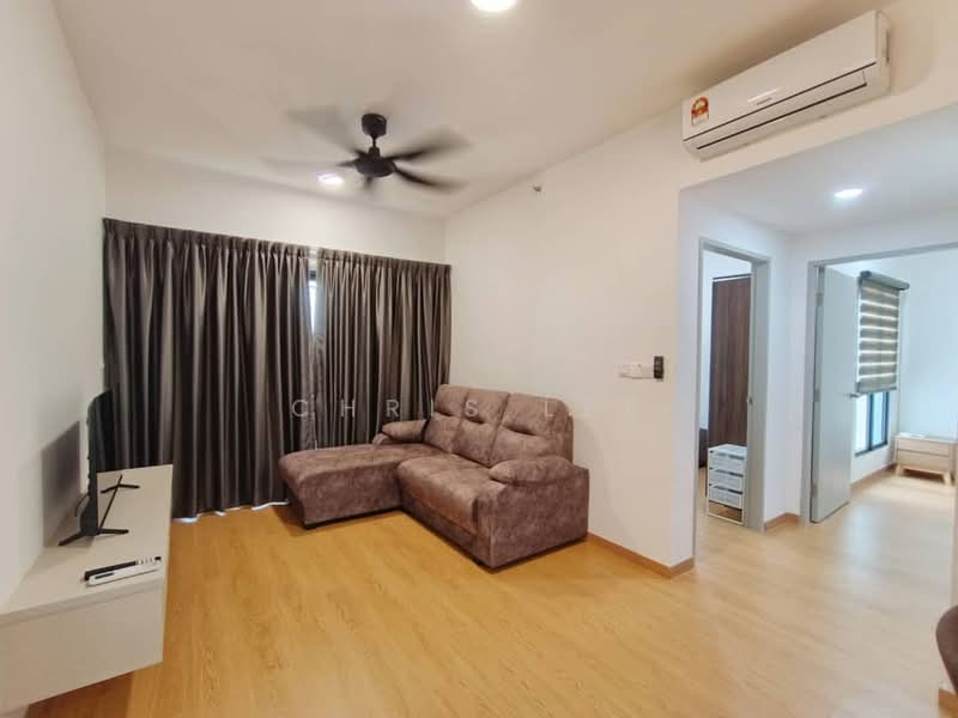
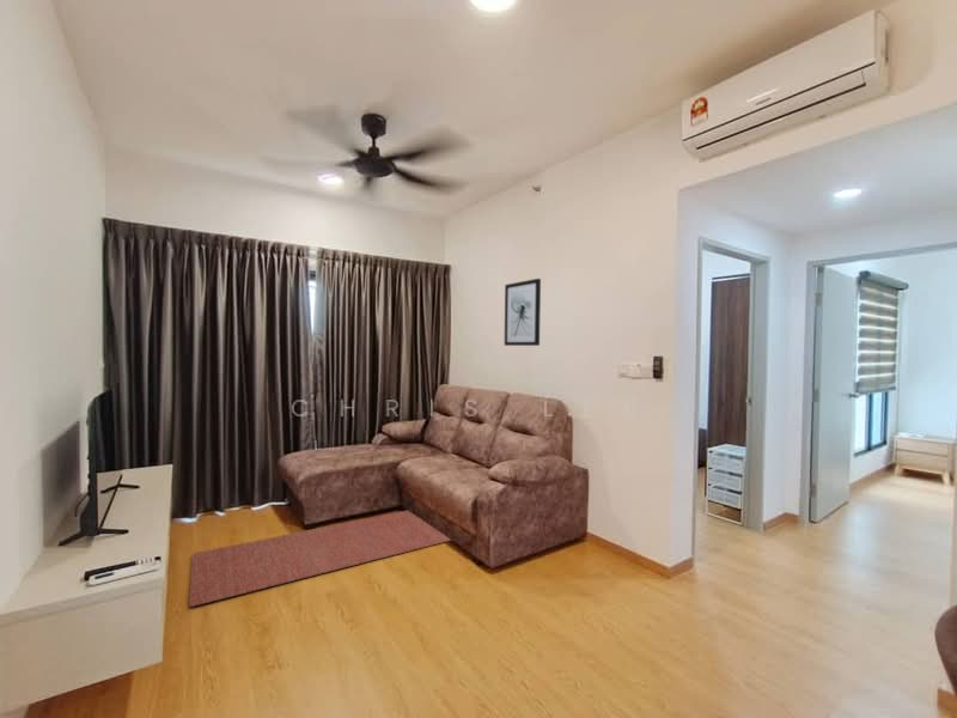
+ rug [188,510,453,608]
+ wall art [504,278,542,347]
